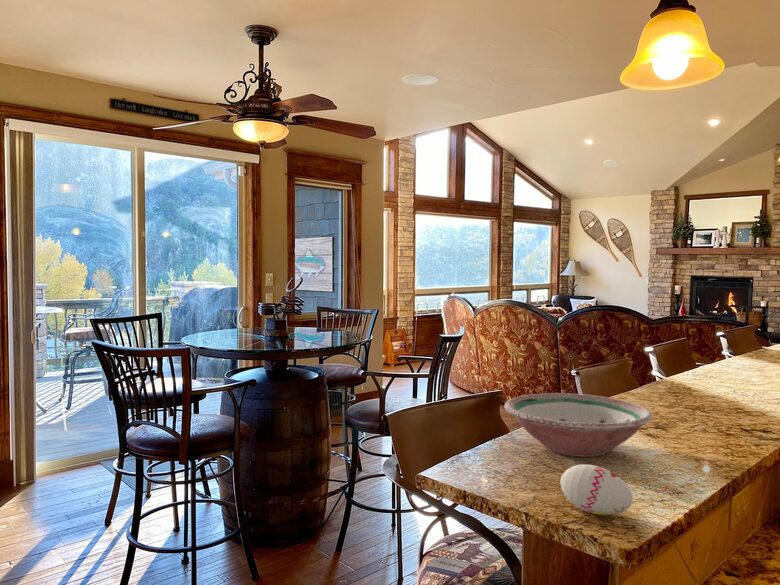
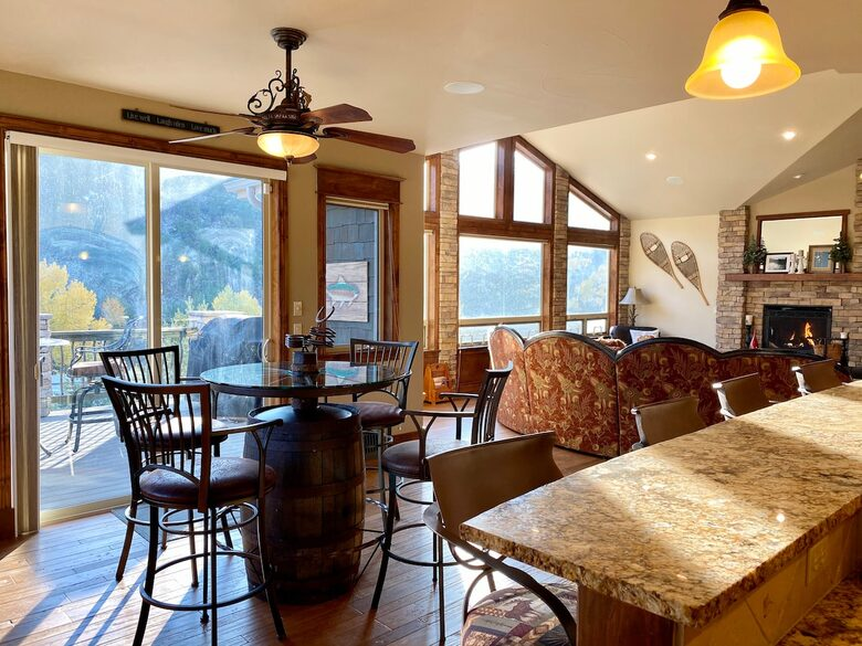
- decorative egg [560,464,634,516]
- bowl [503,392,653,458]
